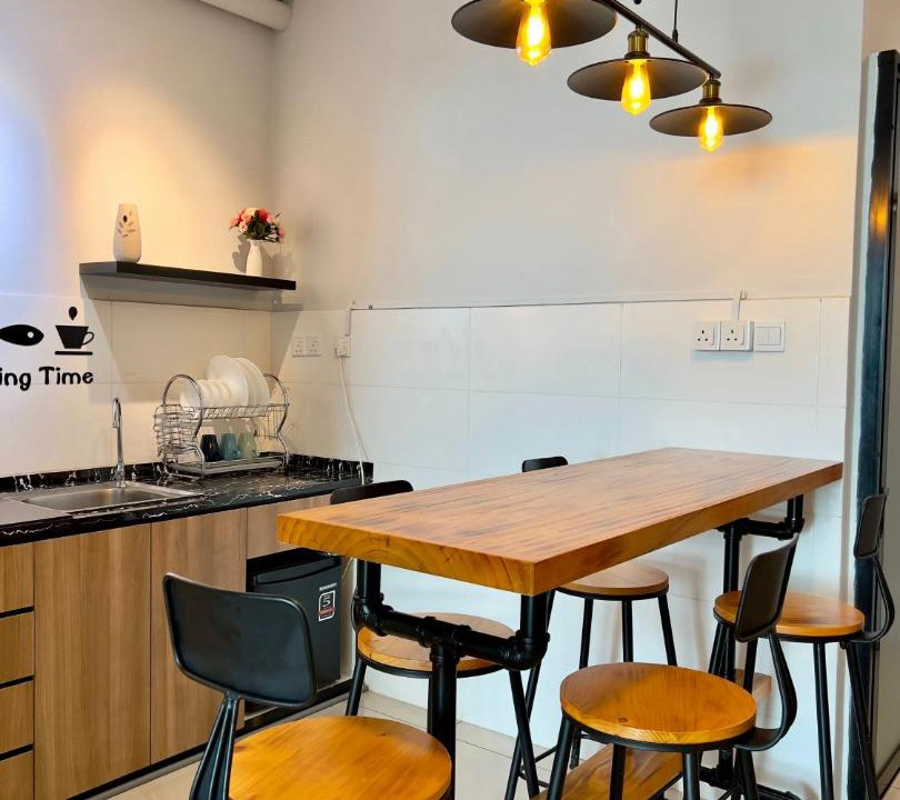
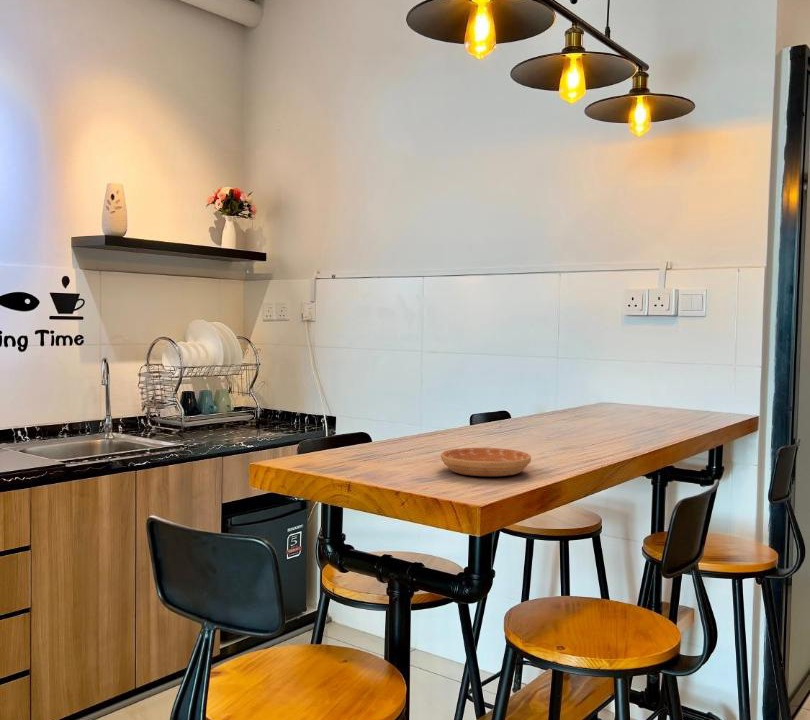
+ saucer [440,447,532,477]
